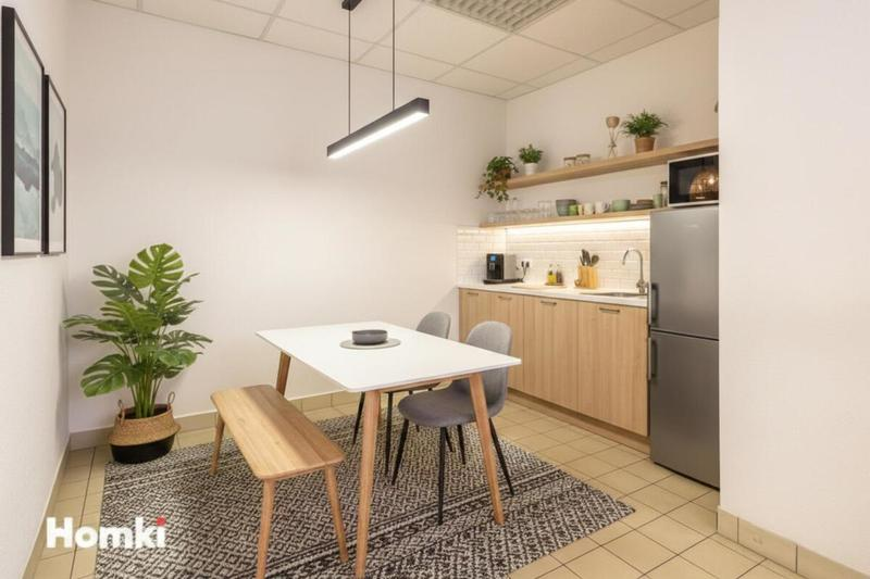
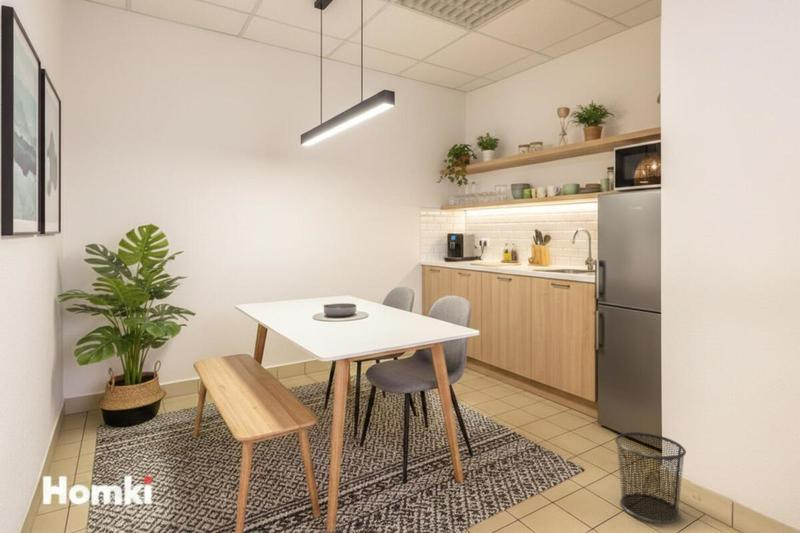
+ waste bin [614,431,687,525]
